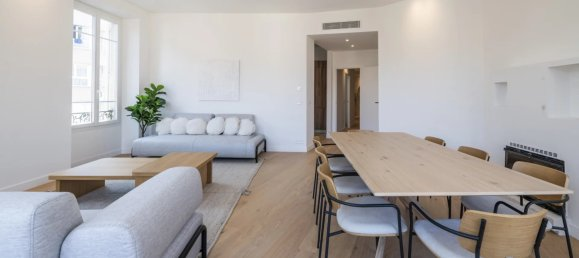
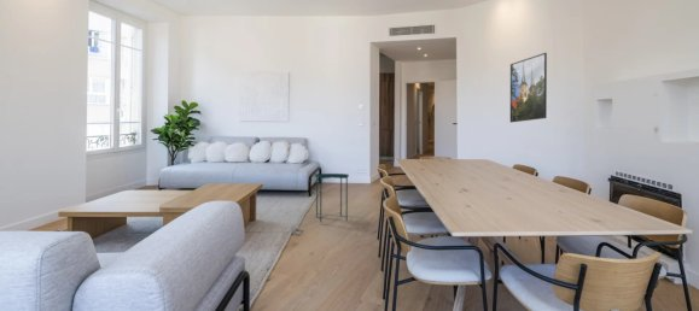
+ side table [313,172,350,223]
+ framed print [509,52,548,123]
